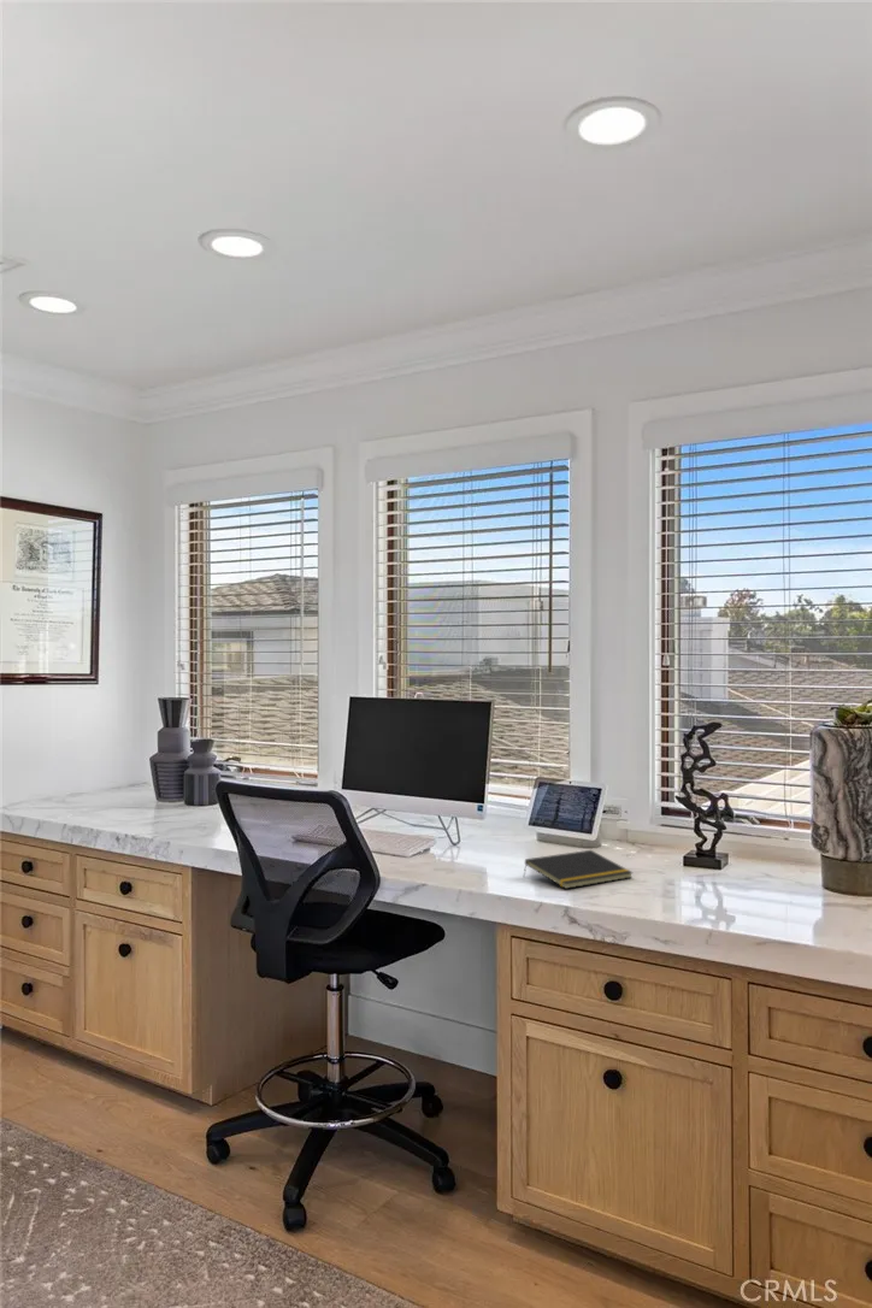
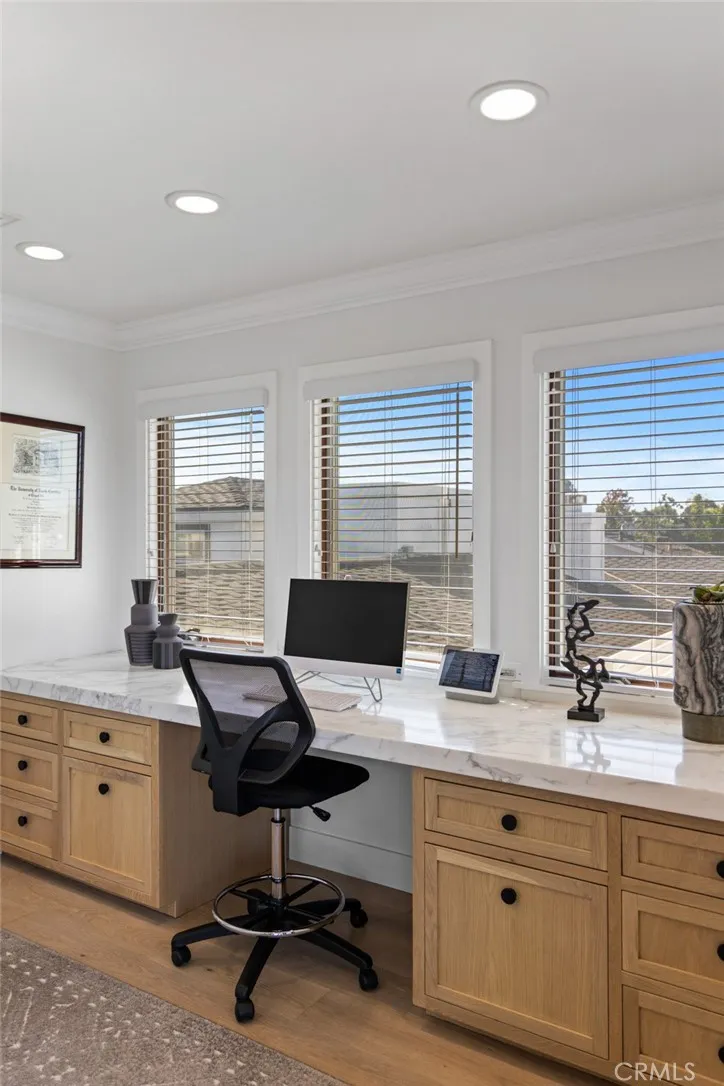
- notepad [523,849,634,890]
